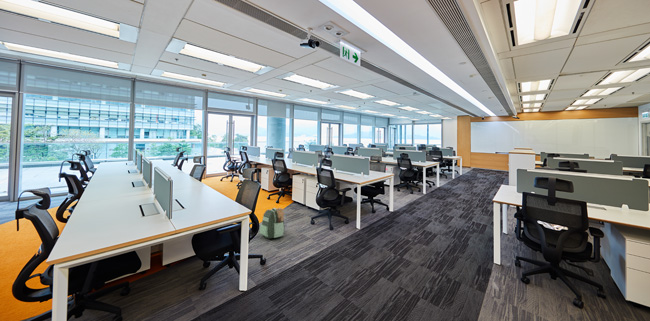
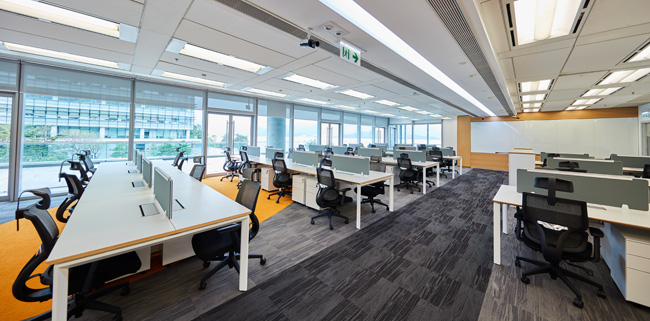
- backpack [259,207,285,239]
